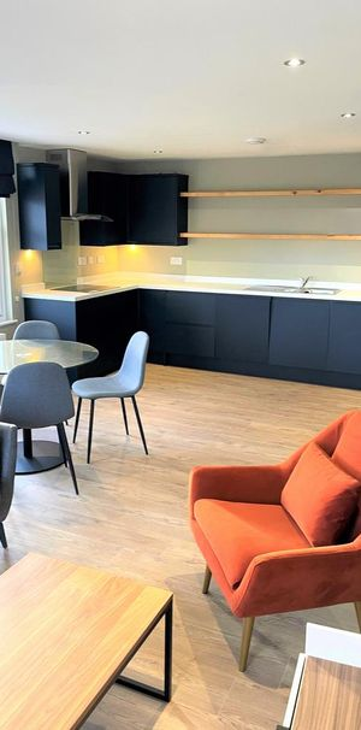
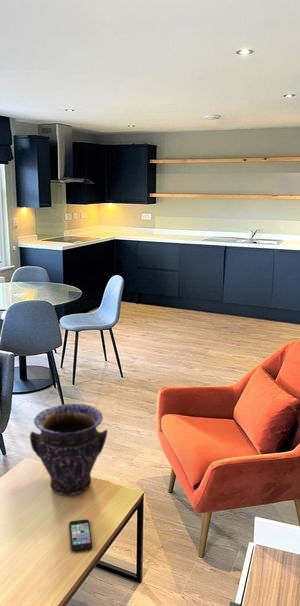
+ smartphone [68,518,93,553]
+ vase [29,403,109,496]
